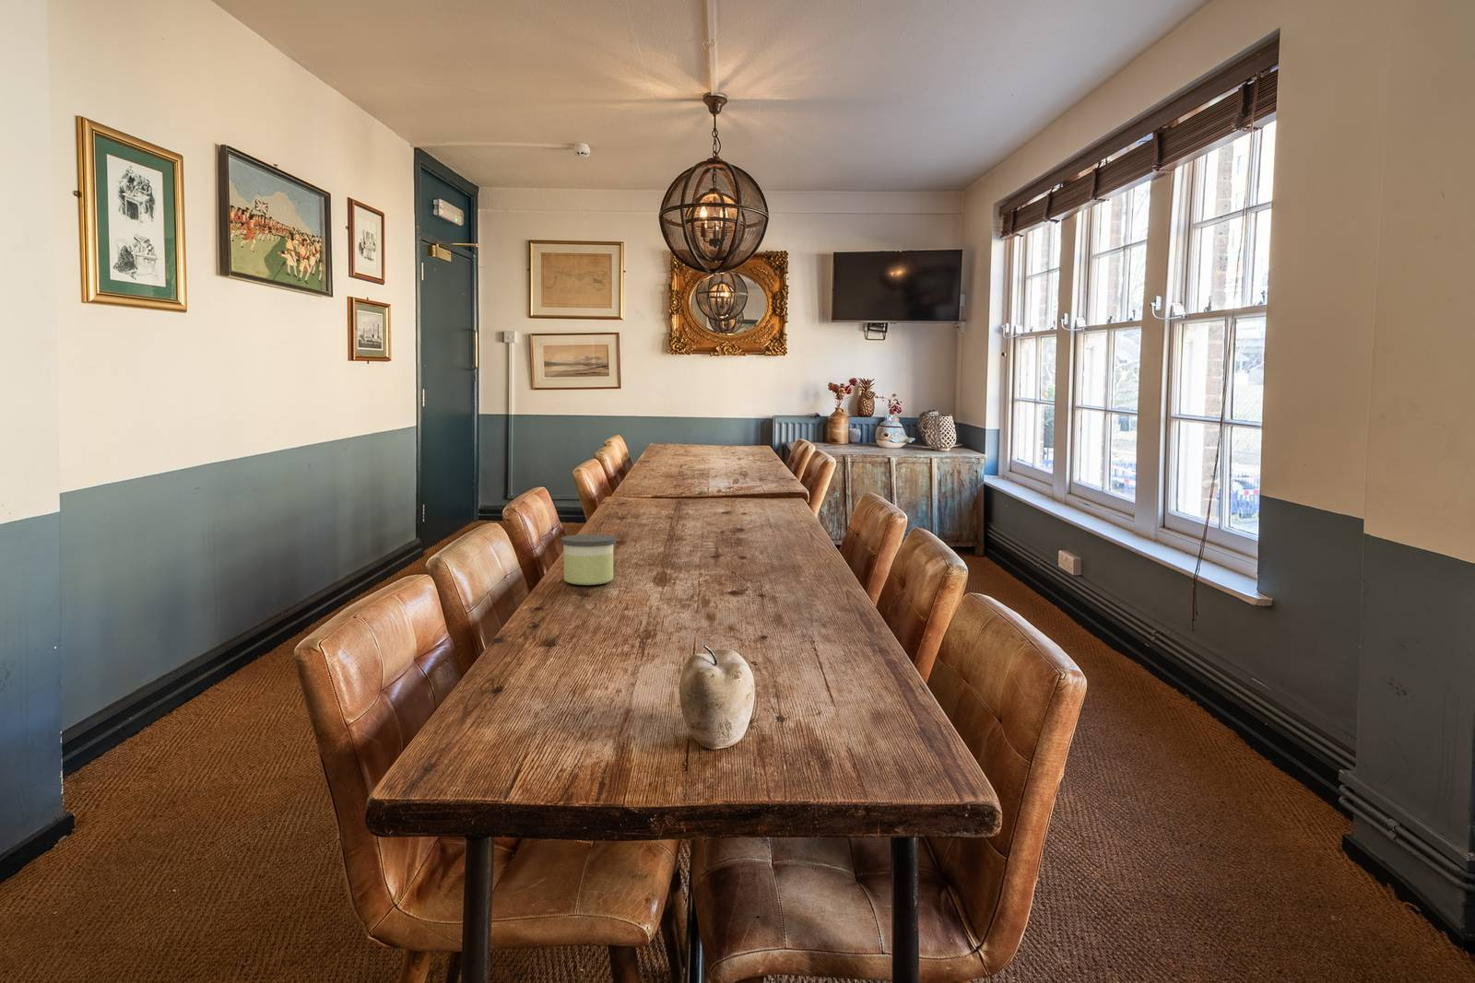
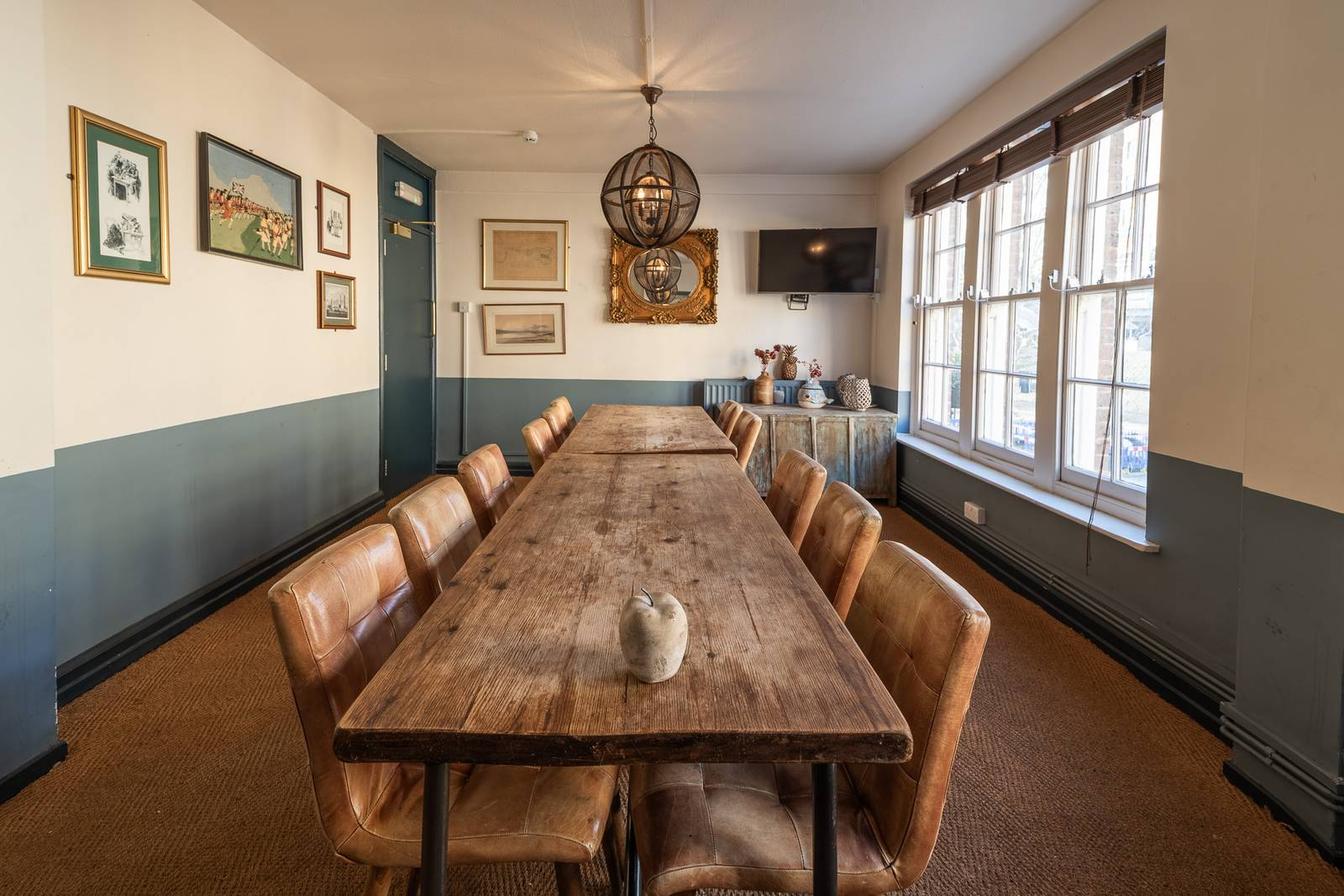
- candle [561,533,617,586]
